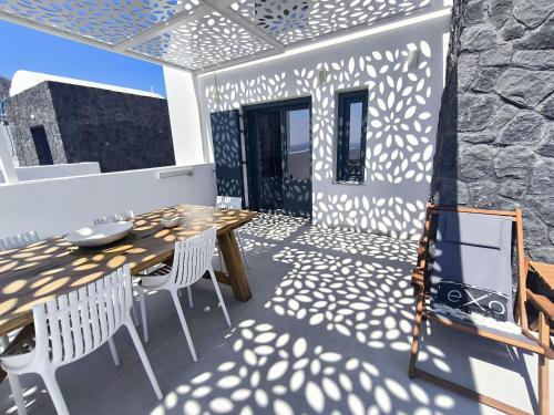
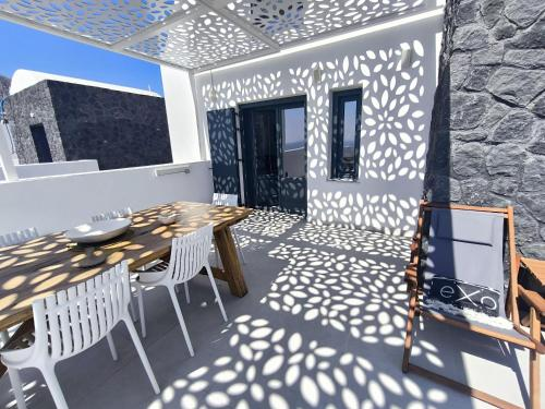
+ candle holder [76,246,113,268]
